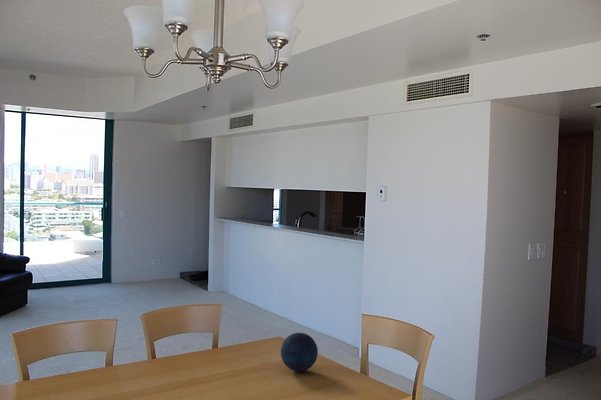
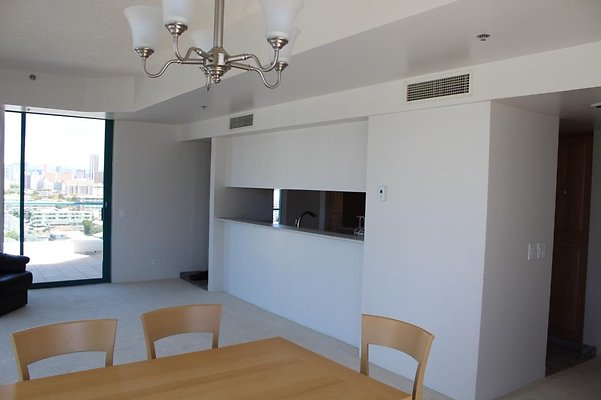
- decorative orb [280,332,319,372]
